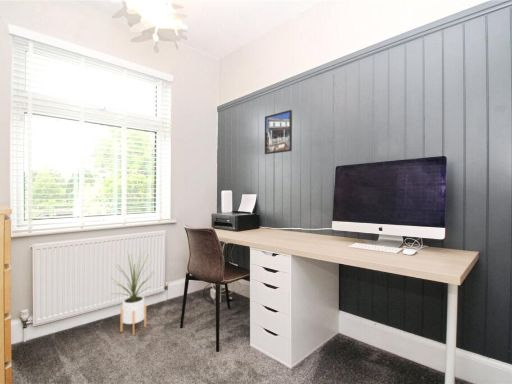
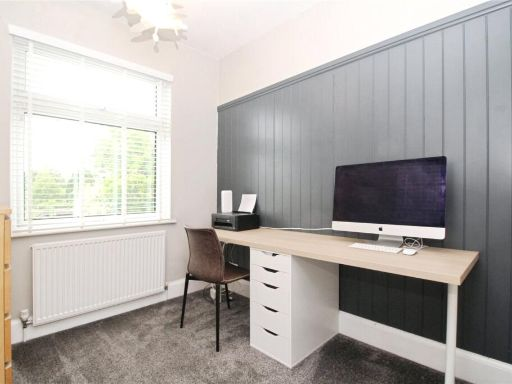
- house plant [112,249,155,336]
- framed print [264,109,293,155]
